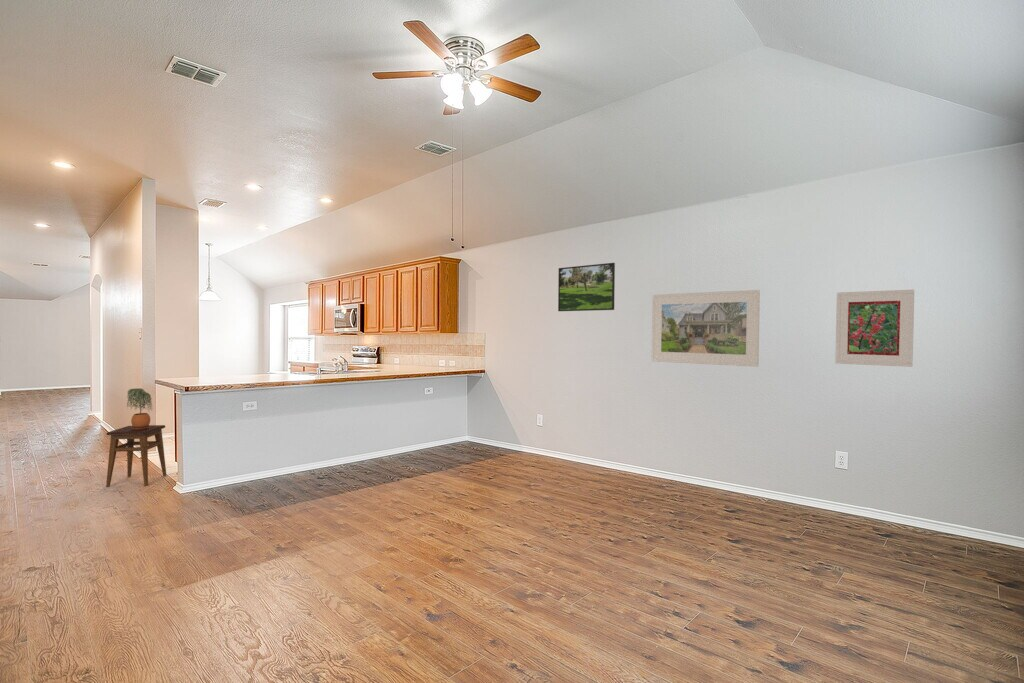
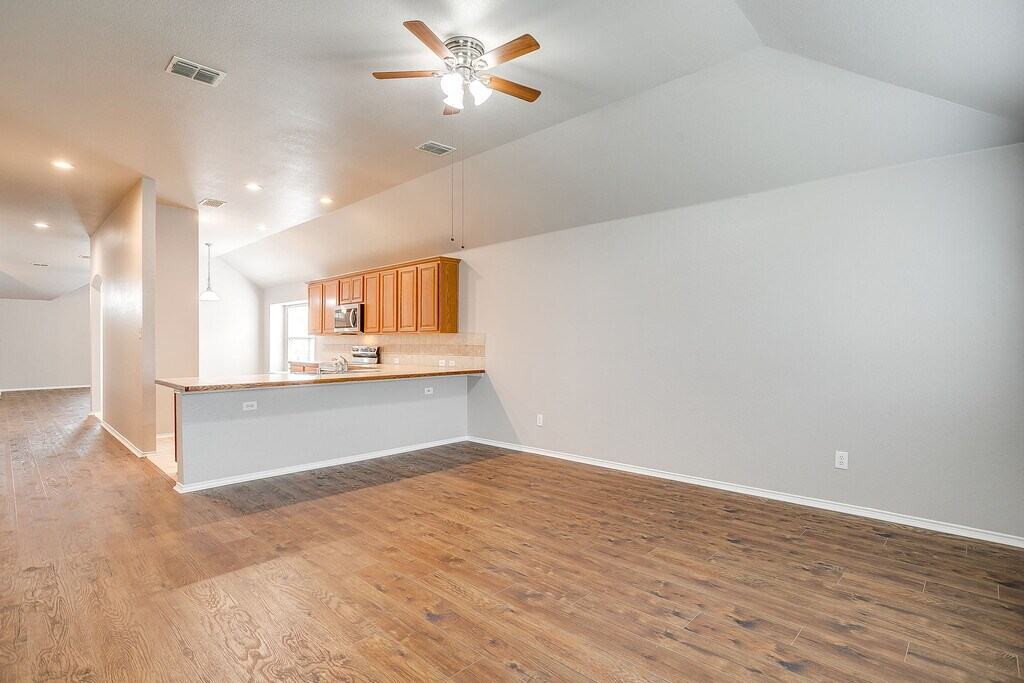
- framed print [557,262,616,312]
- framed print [651,289,761,368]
- stool [105,424,167,488]
- potted plant [126,387,154,430]
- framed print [834,289,915,368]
